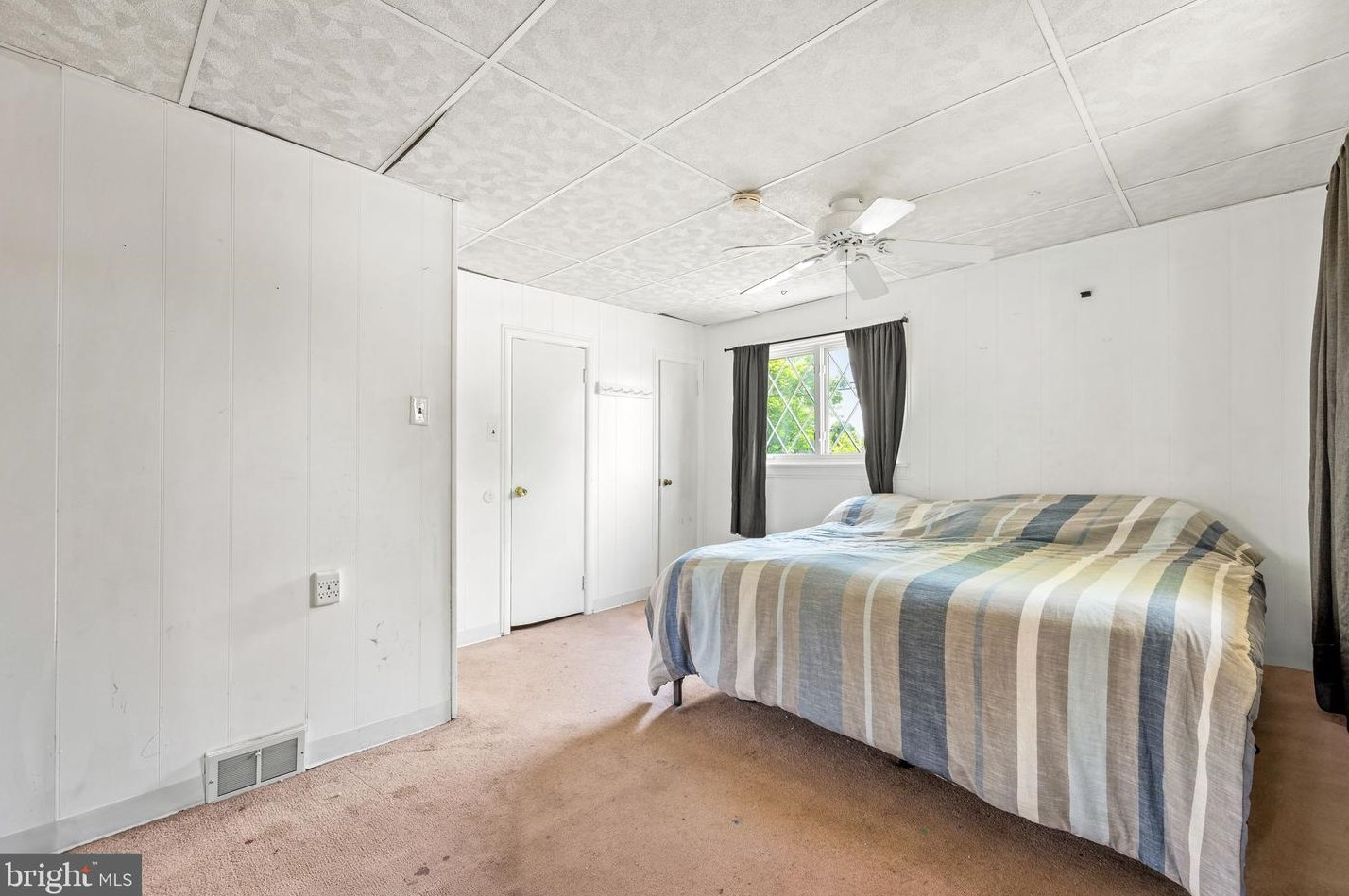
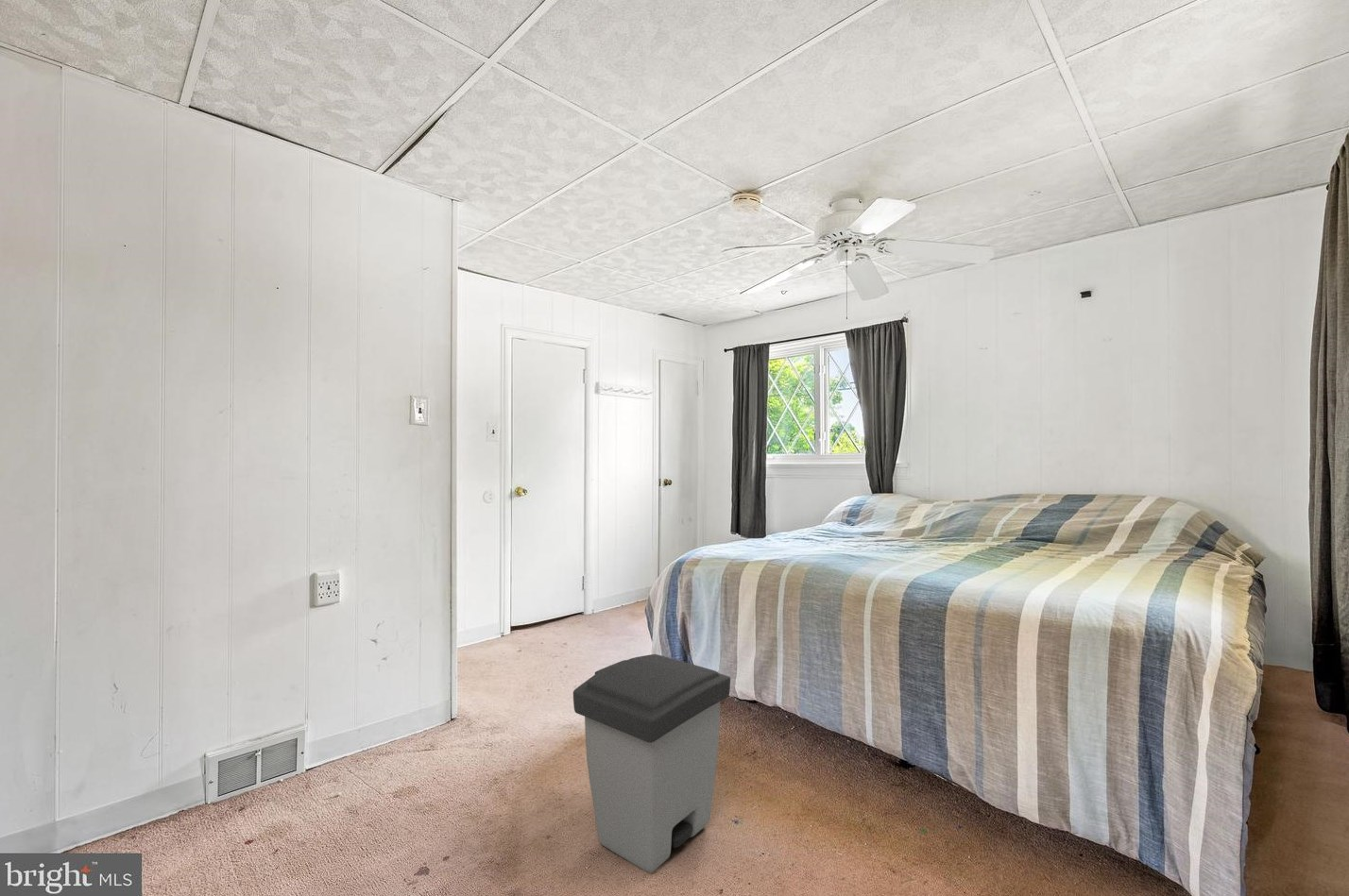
+ trash can [572,653,731,873]
